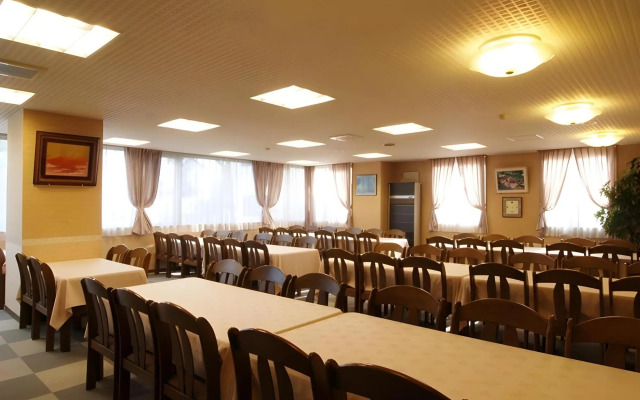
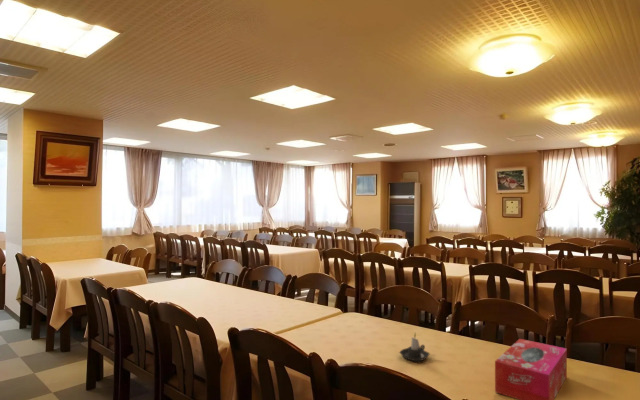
+ tissue box [494,338,568,400]
+ candle [398,332,431,362]
